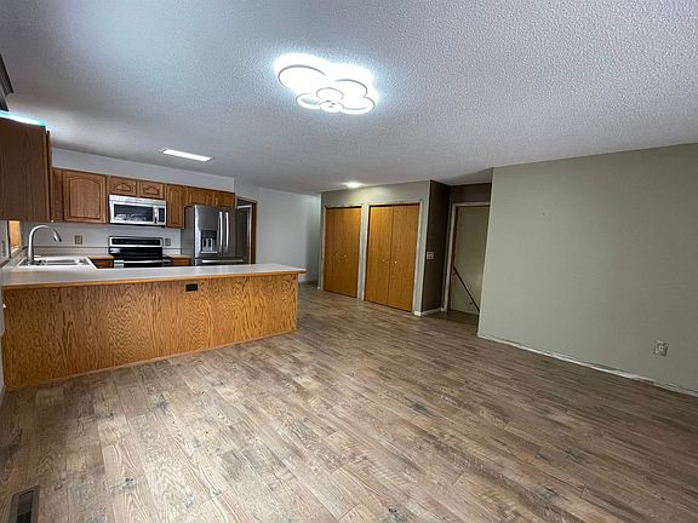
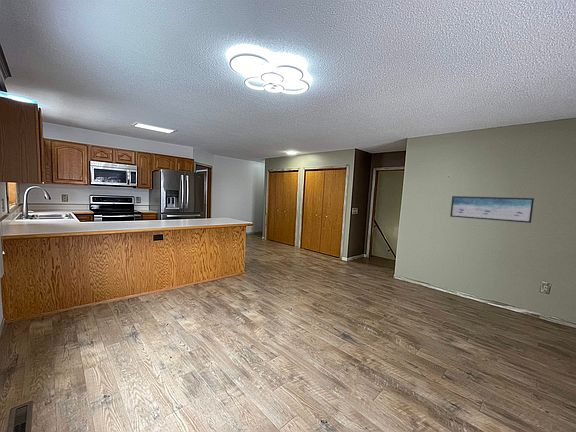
+ wall art [449,195,535,224]
